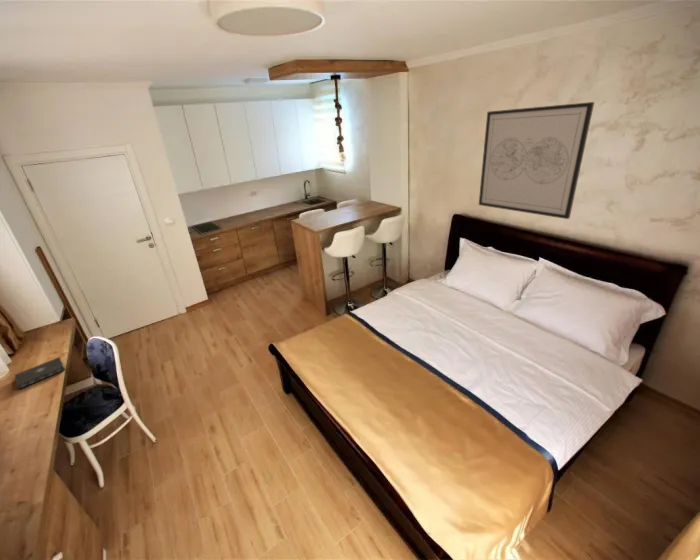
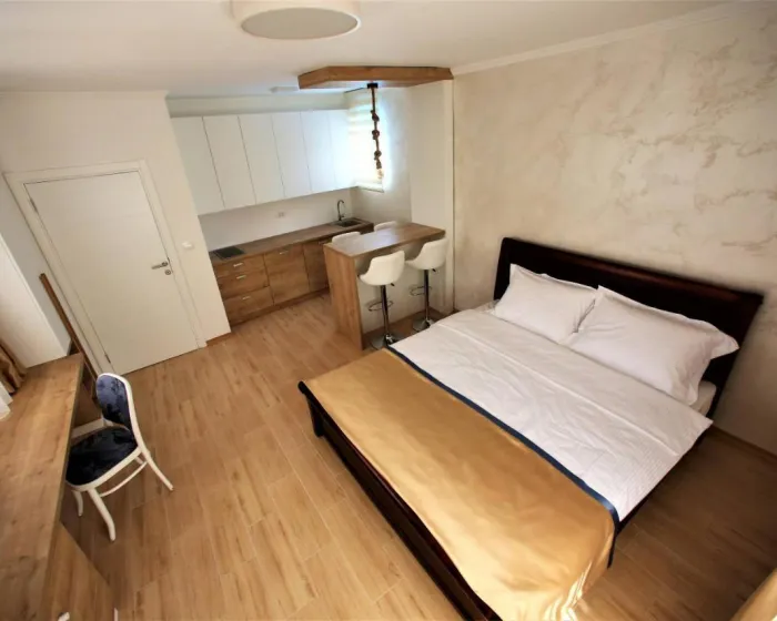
- wall art [478,101,595,220]
- book [14,356,66,390]
